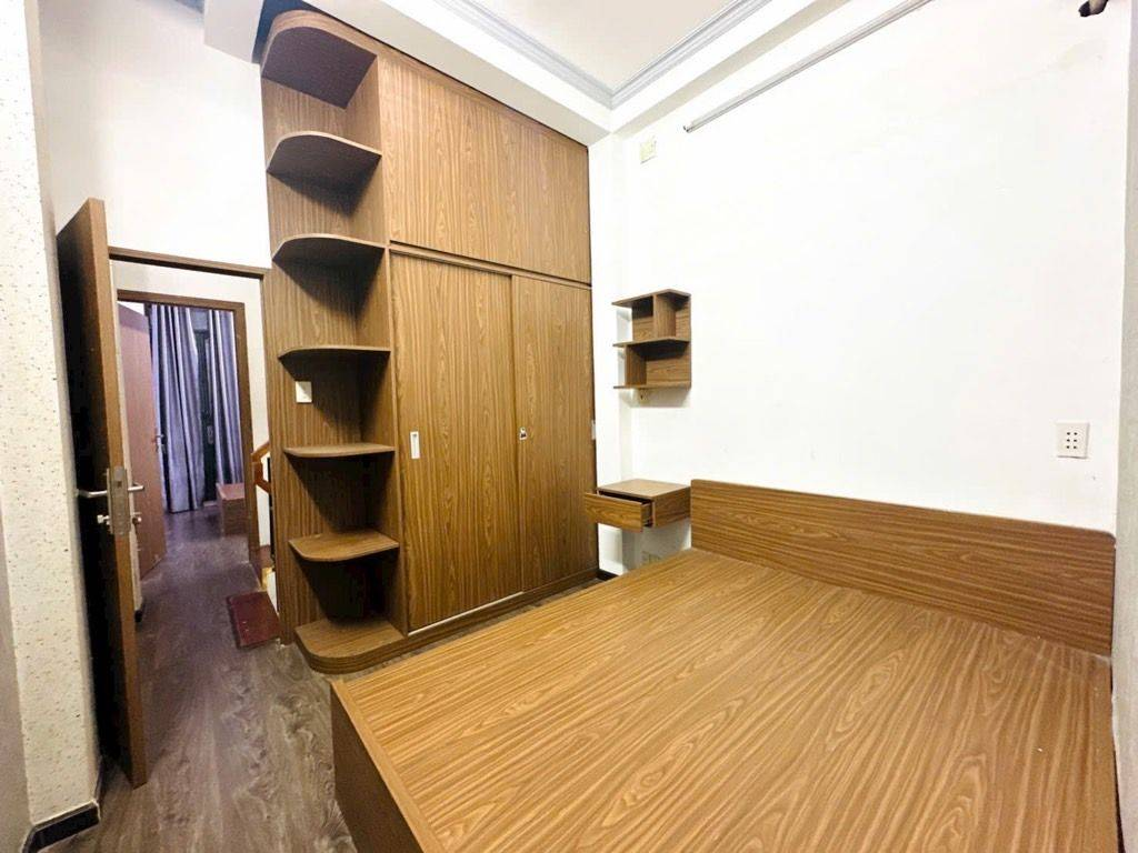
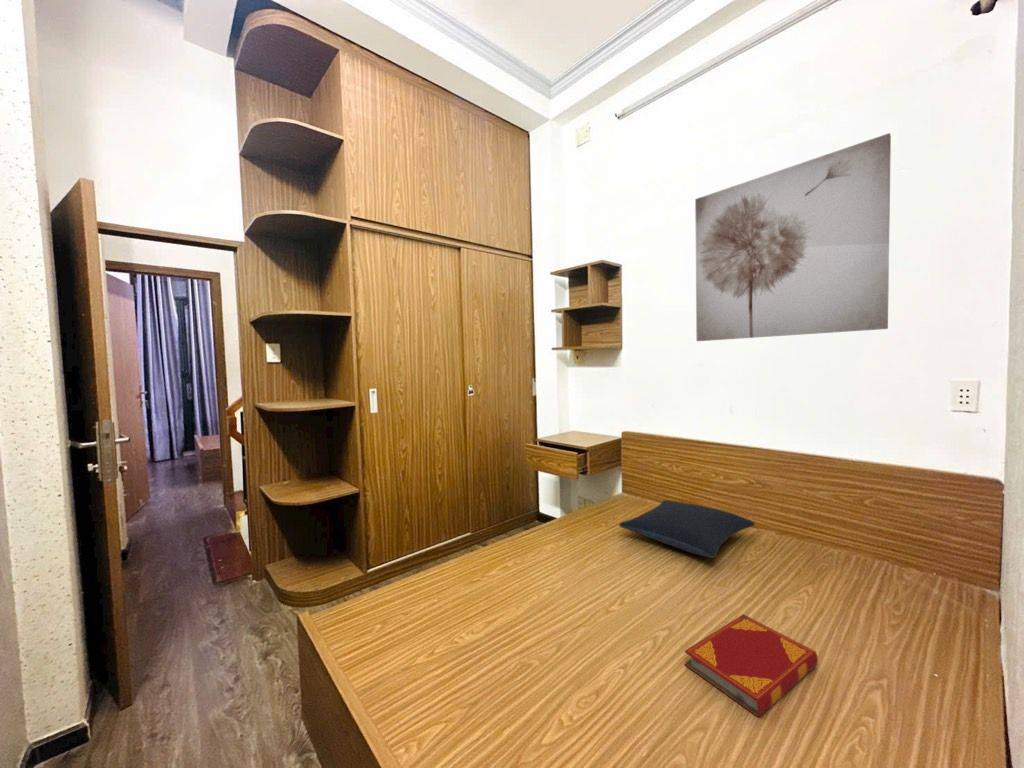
+ wall art [694,132,892,342]
+ pillow [618,499,756,559]
+ hardback book [684,613,819,718]
